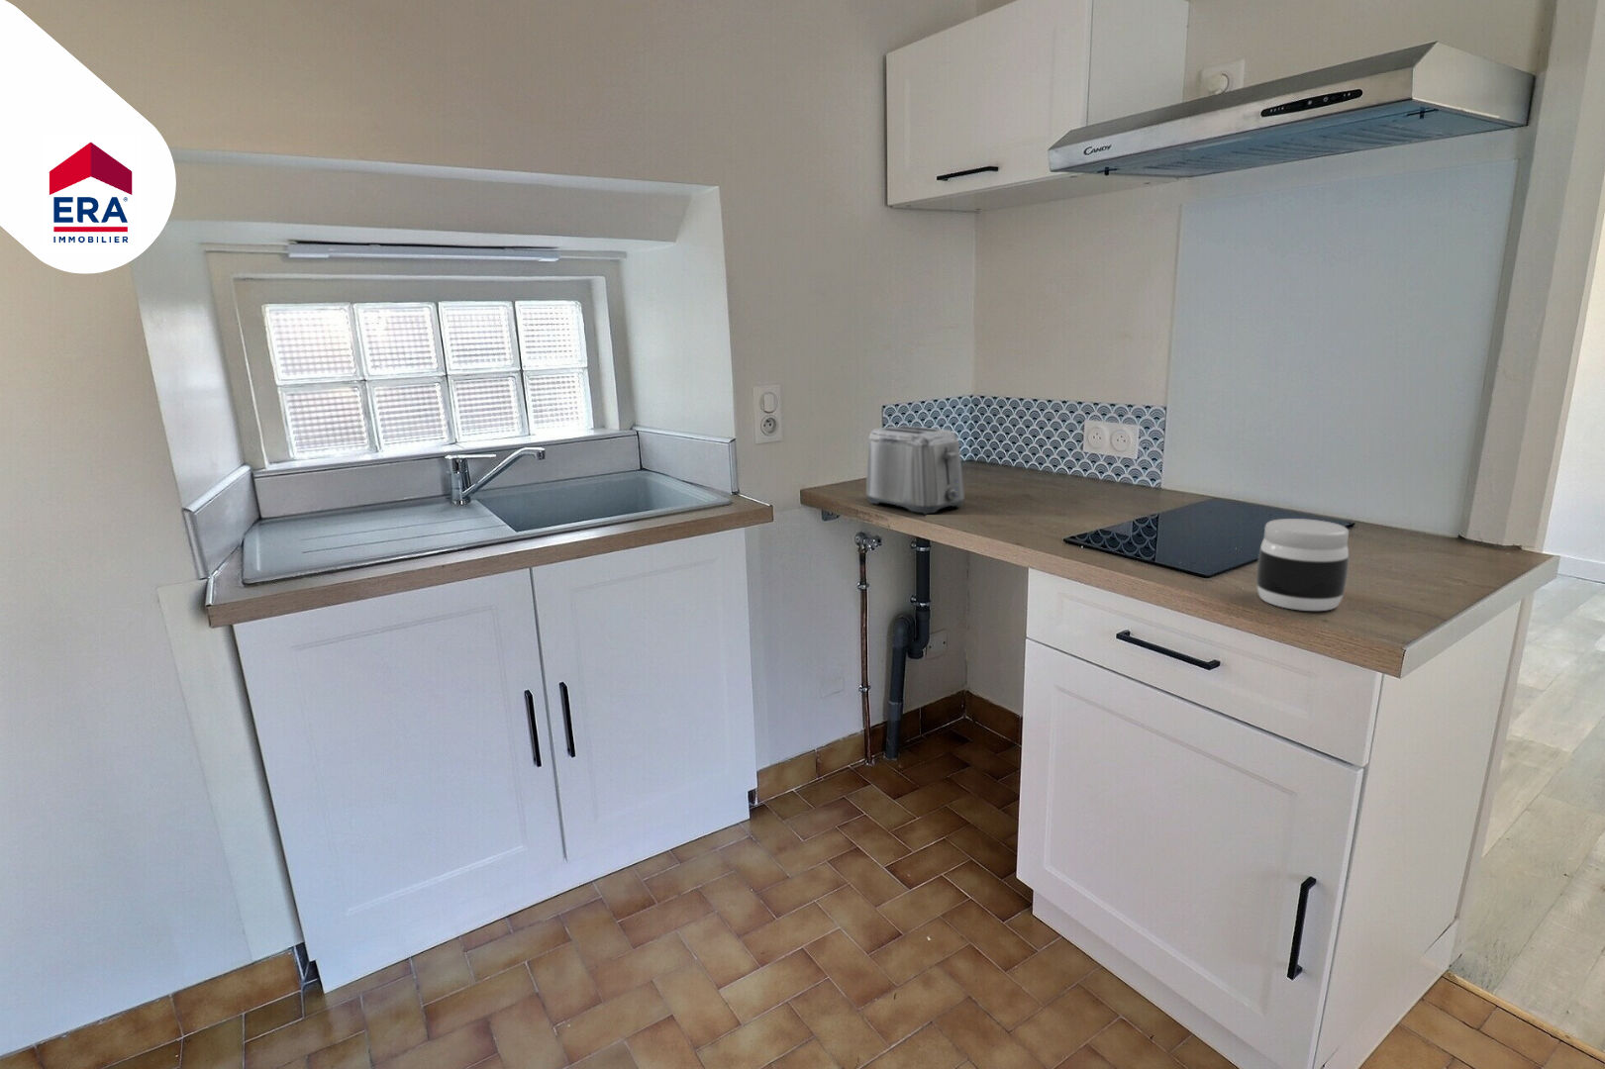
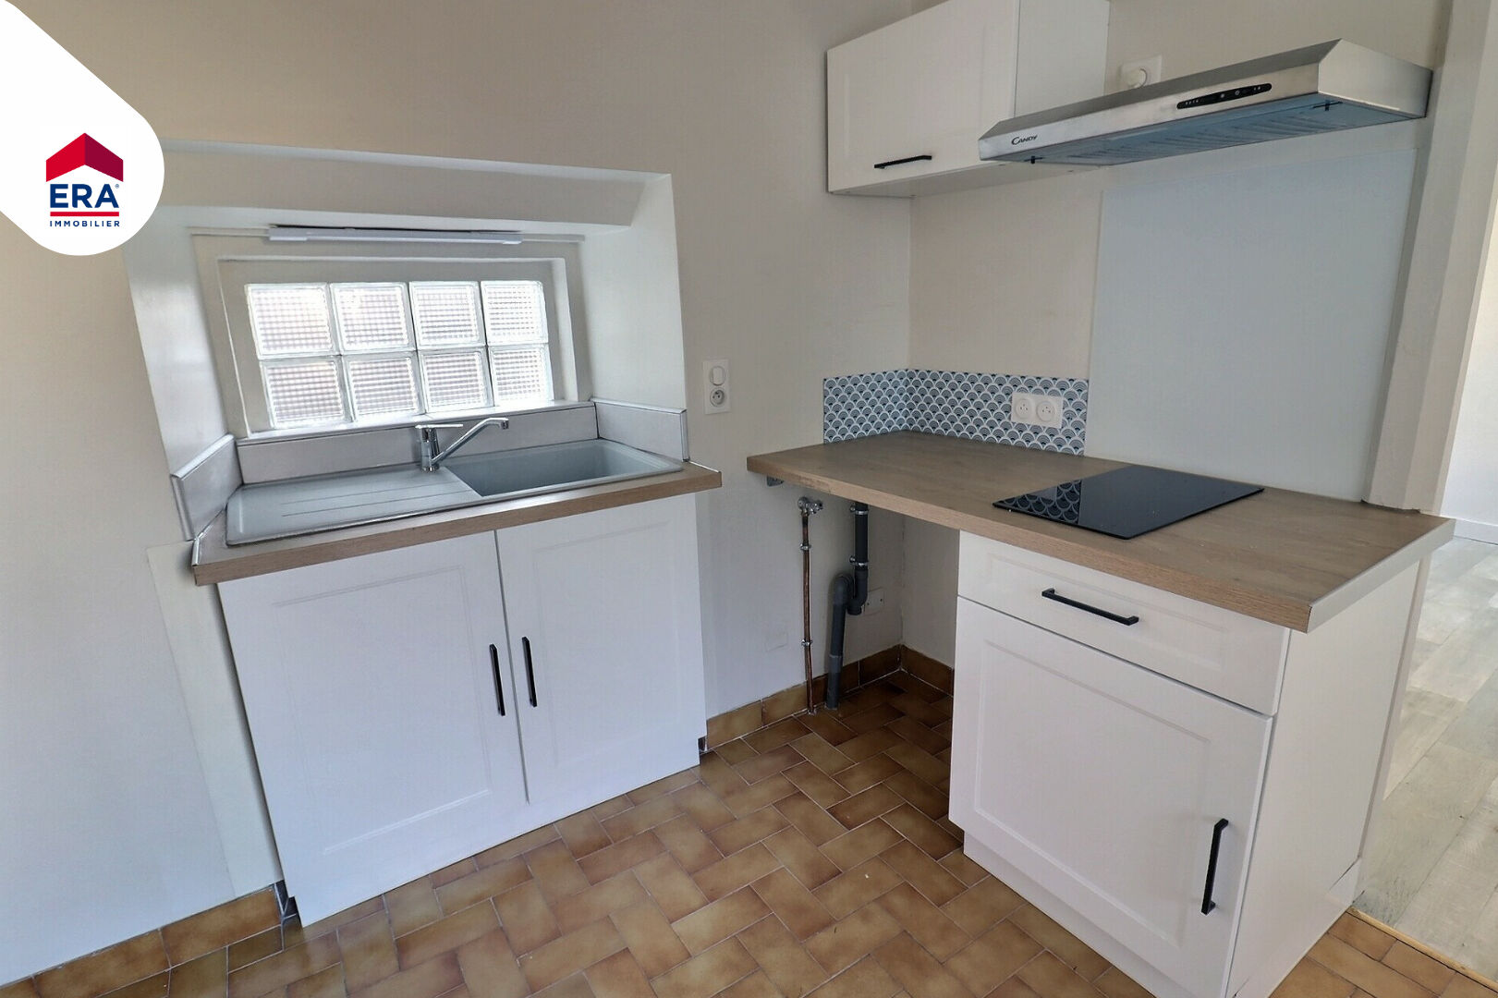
- jar [1255,518,1350,612]
- toaster [865,425,965,515]
